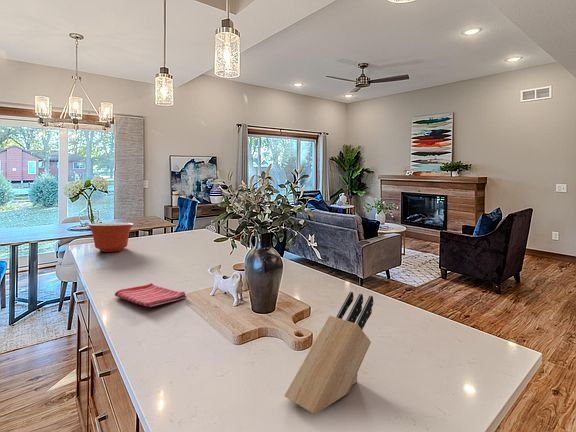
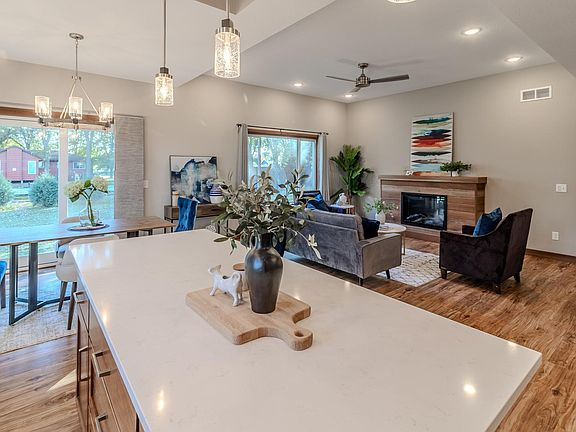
- dish towel [114,282,188,308]
- mixing bowl [87,222,135,253]
- knife block [283,291,374,415]
